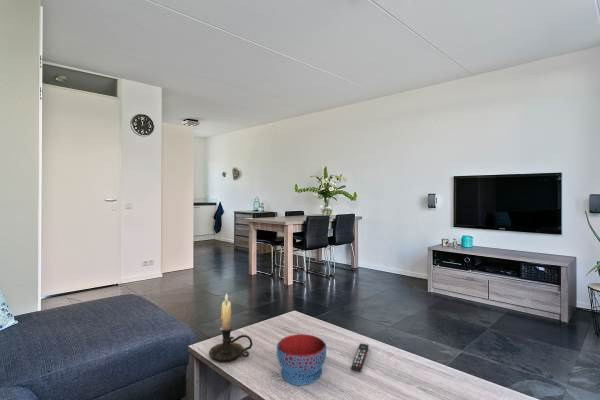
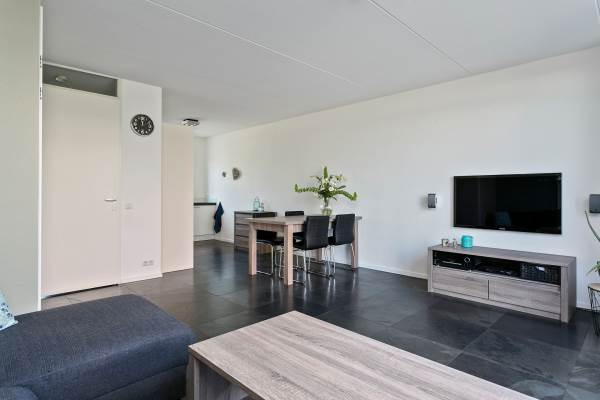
- bowl [276,333,327,386]
- candle holder [208,292,253,363]
- remote control [350,343,369,372]
